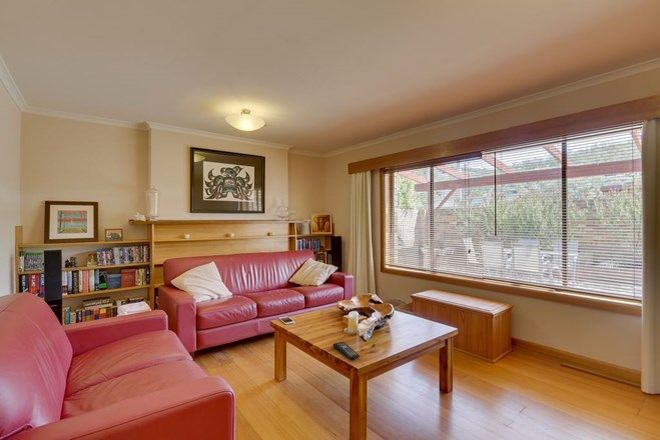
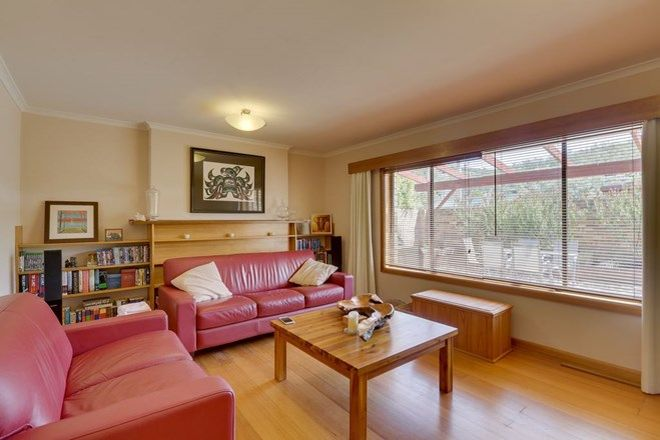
- remote control [332,341,360,361]
